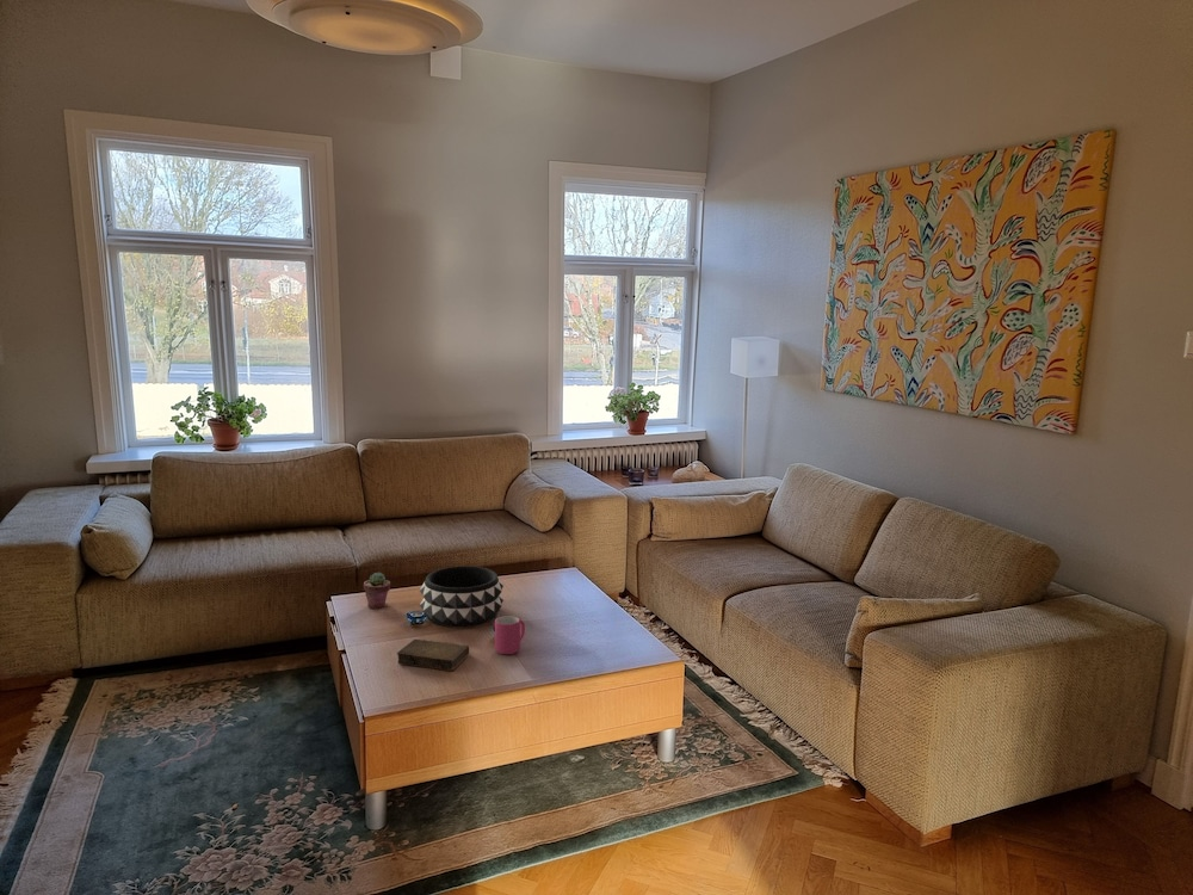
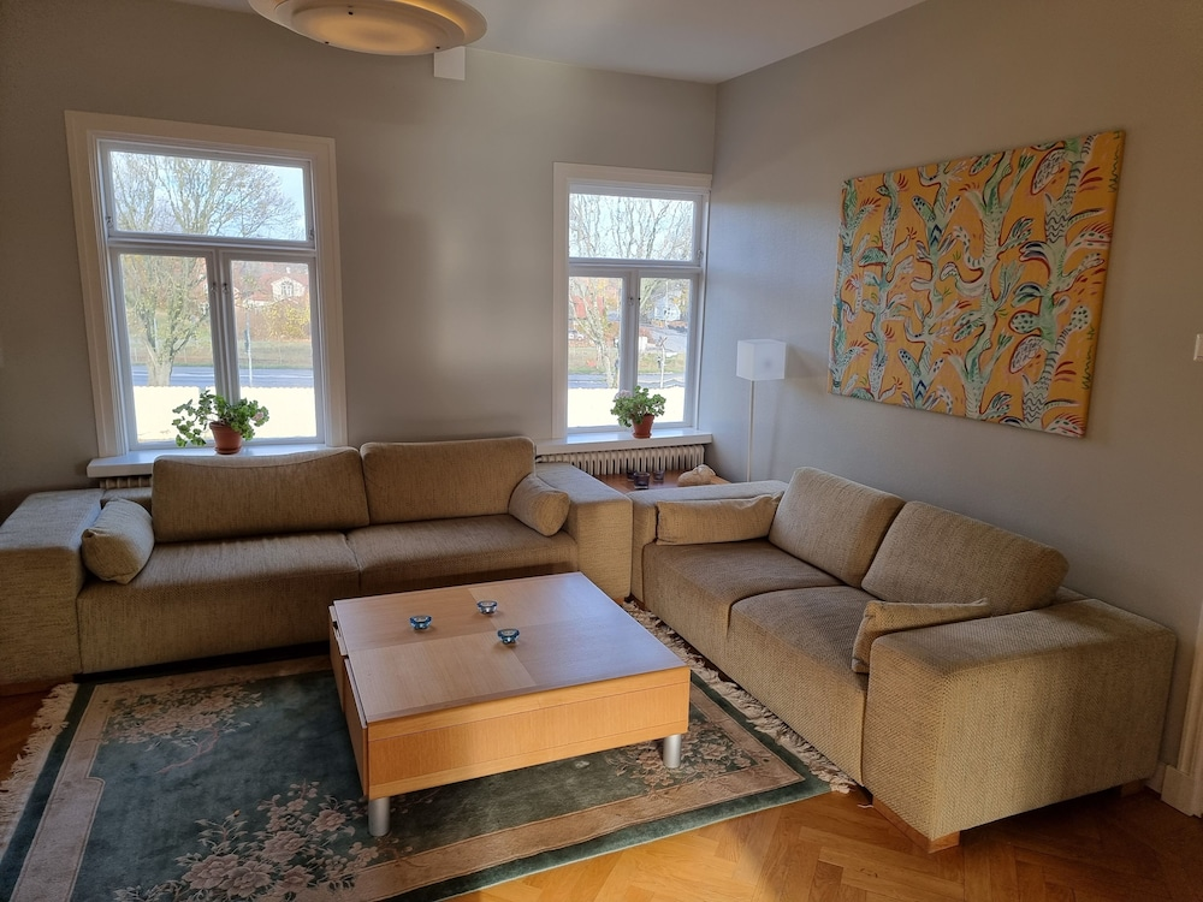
- mug [494,615,526,655]
- potted succulent [363,572,391,610]
- decorative bowl [419,564,505,629]
- book [396,638,470,672]
